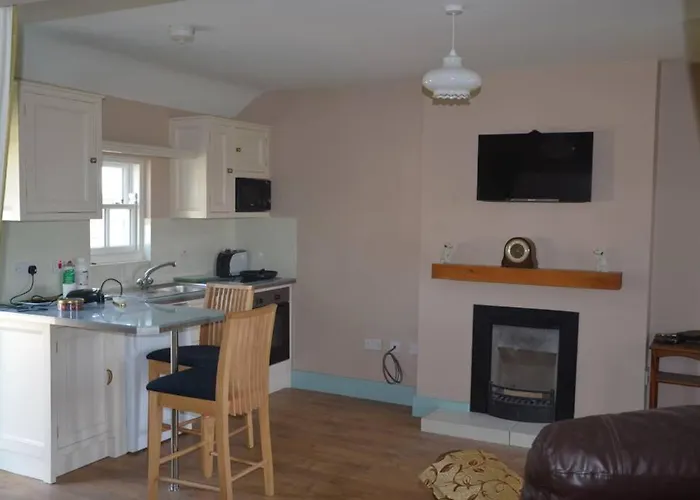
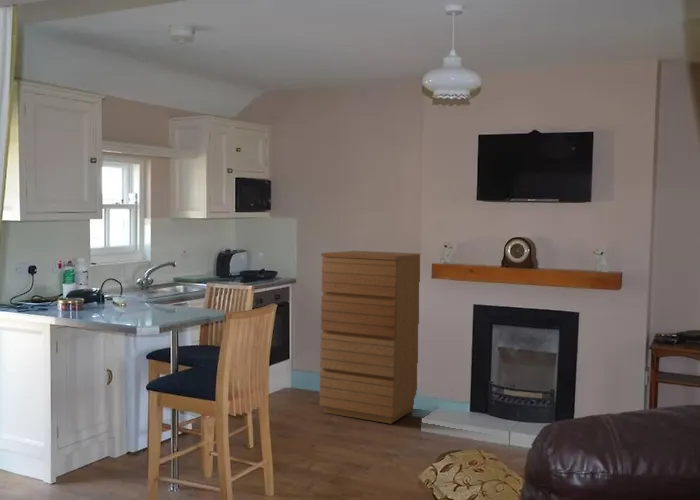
+ dresser [318,250,421,425]
